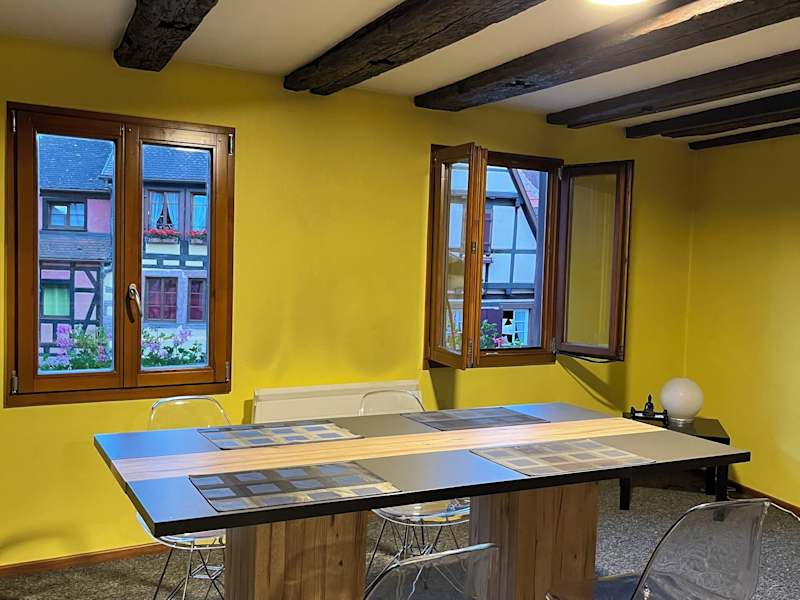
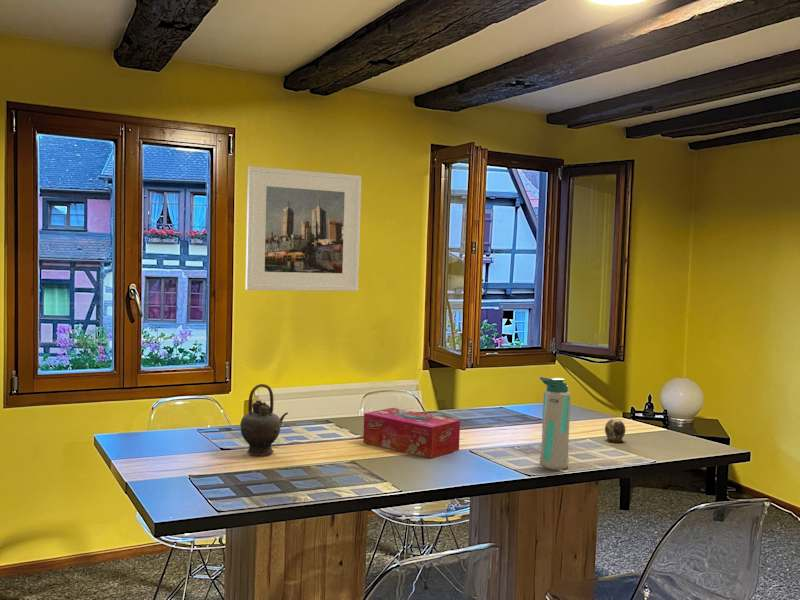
+ tissue box [362,407,461,459]
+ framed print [244,165,362,292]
+ decorative egg [604,418,626,443]
+ water bottle [539,376,572,471]
+ teapot [239,383,289,457]
